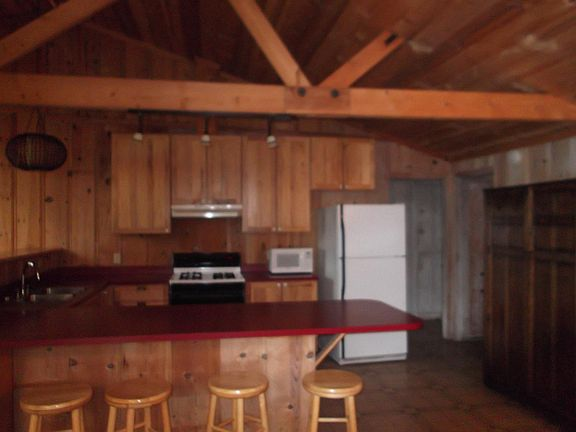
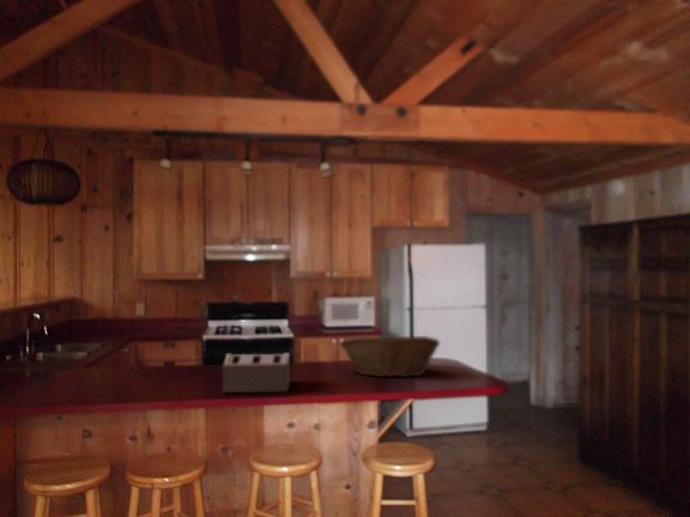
+ toaster [222,352,292,394]
+ fruit basket [339,333,441,378]
